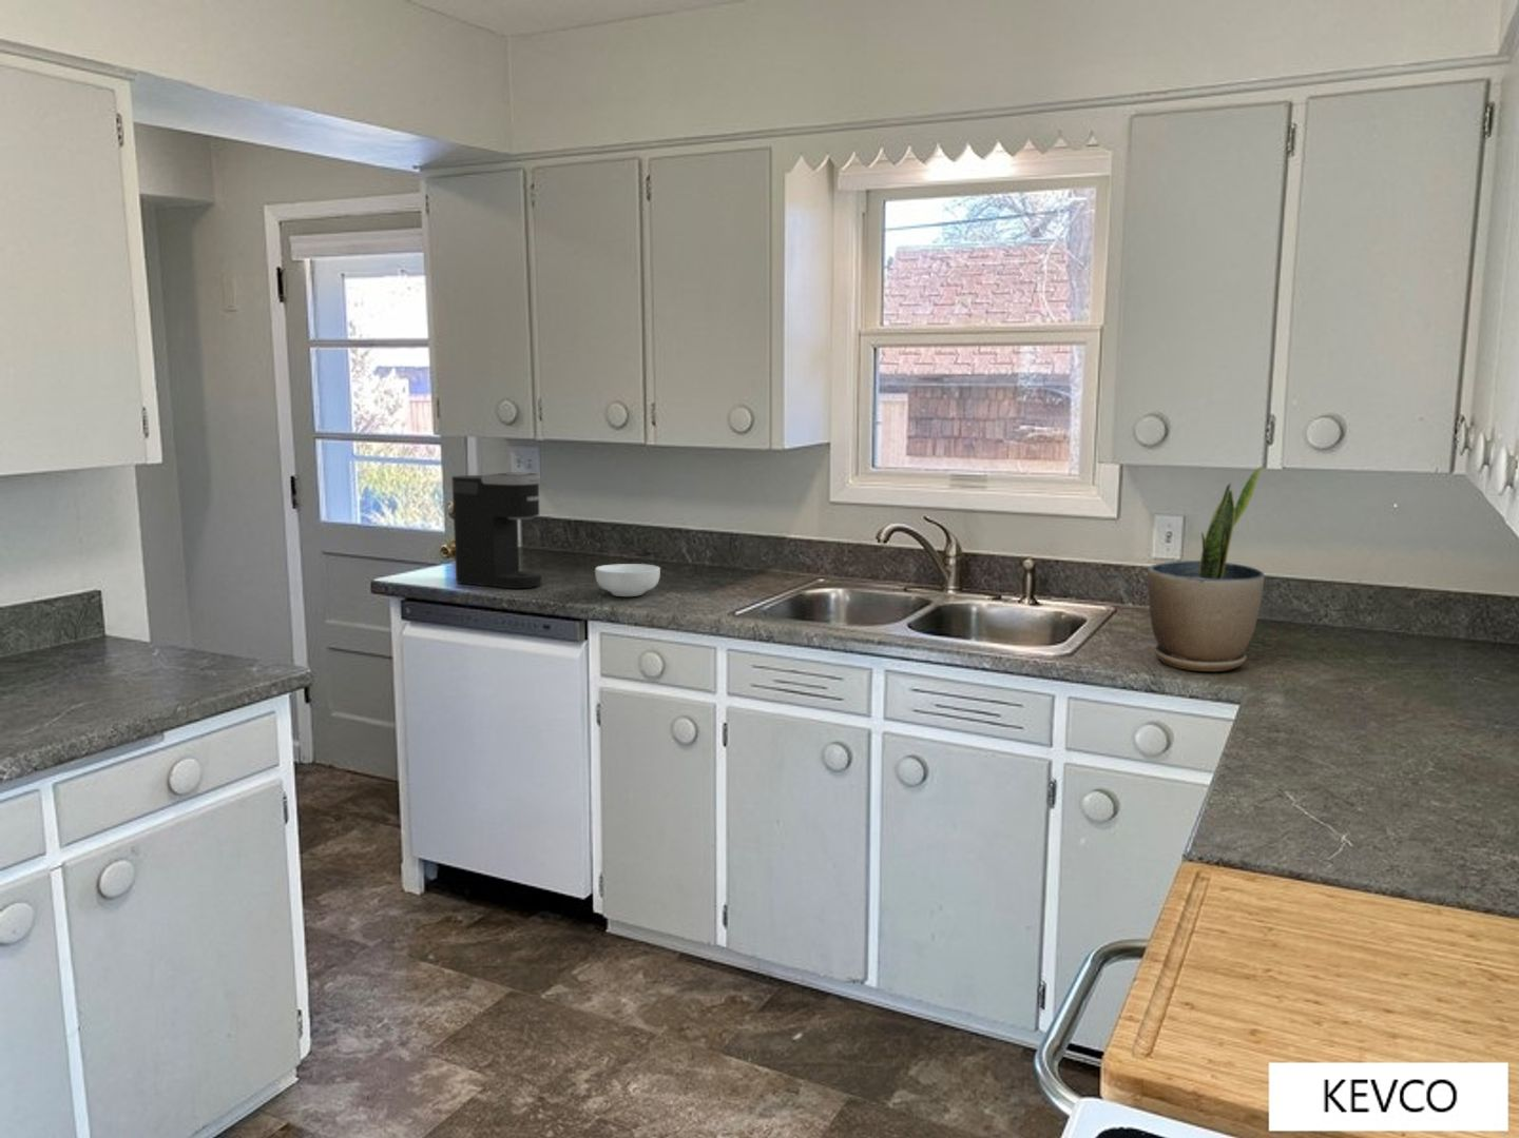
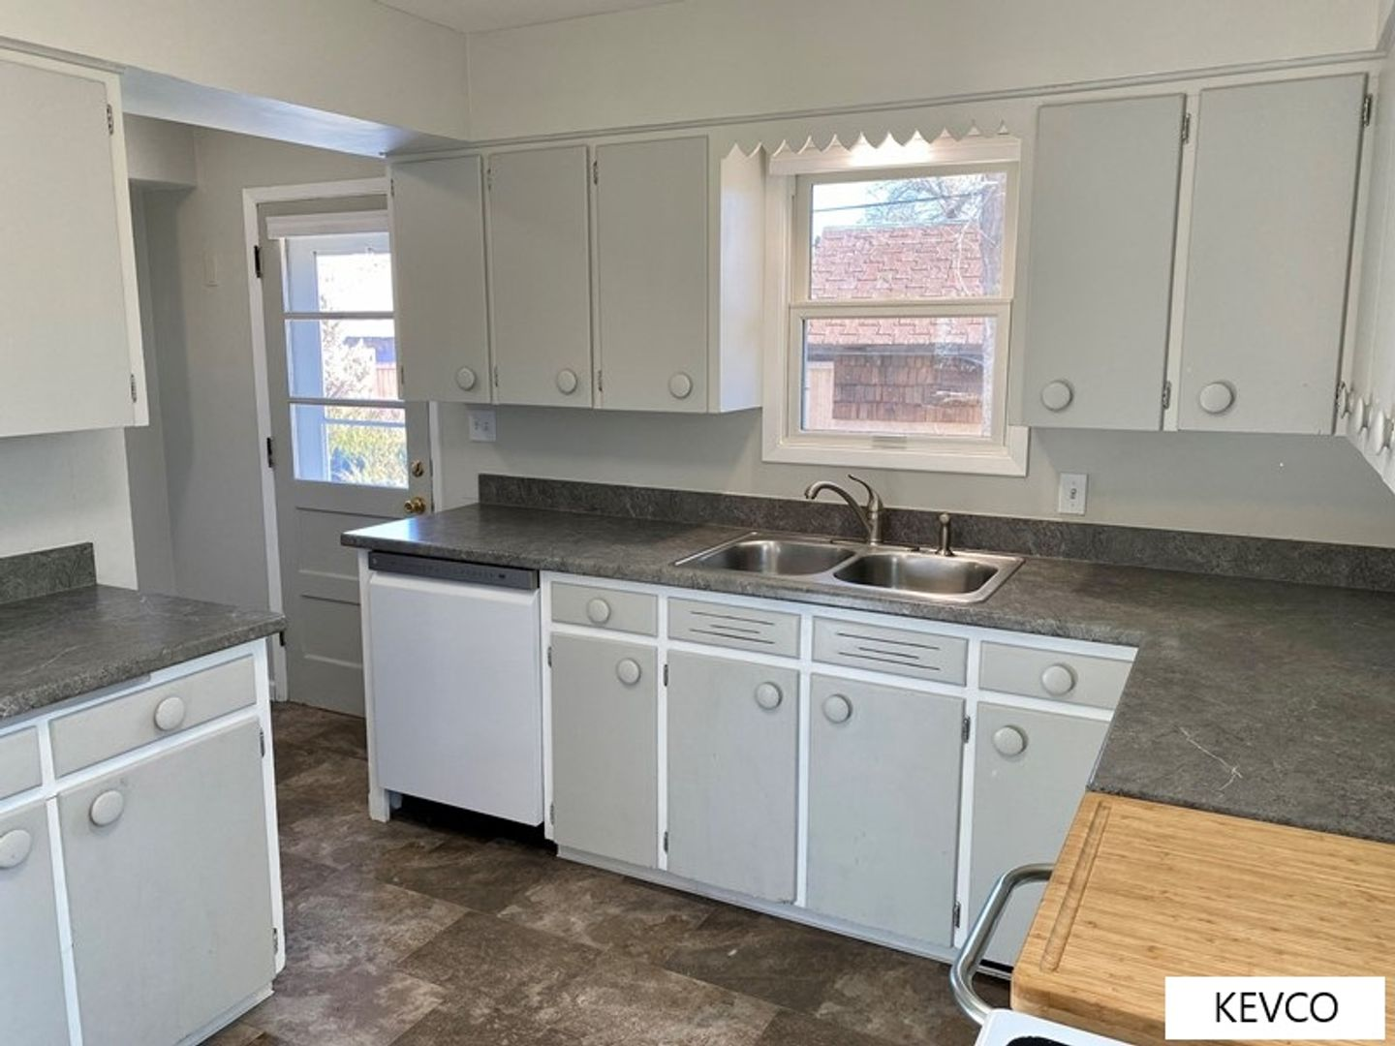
- potted plant [1147,465,1264,672]
- coffee maker [451,471,542,589]
- cereal bowl [594,563,661,598]
